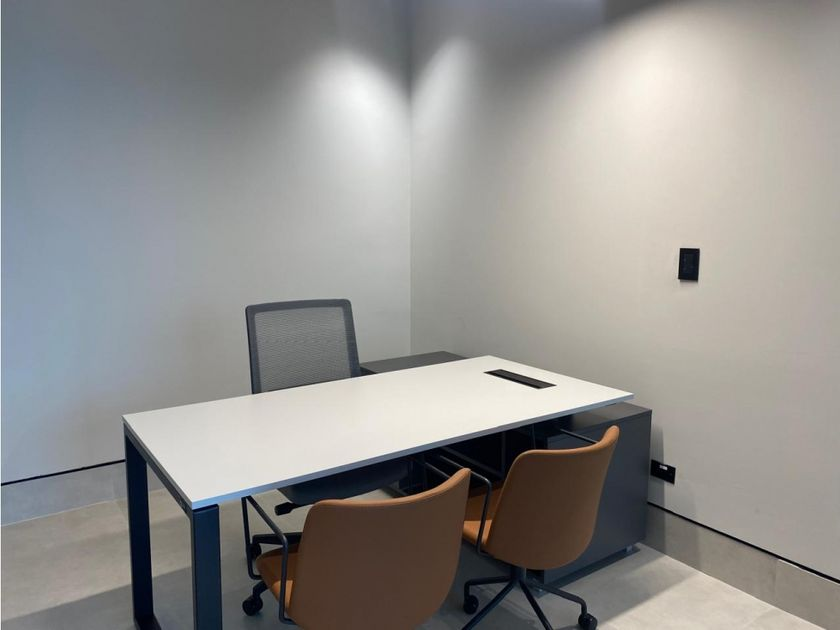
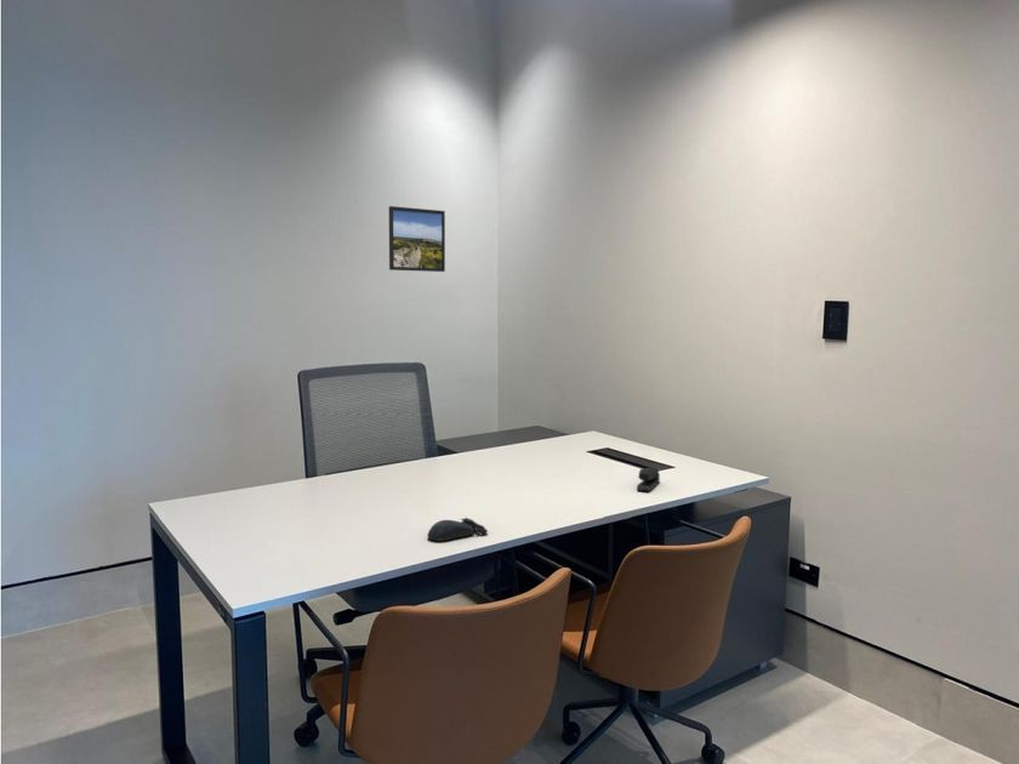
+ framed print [388,205,446,273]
+ stapler [636,467,661,494]
+ computer mouse [426,517,489,542]
